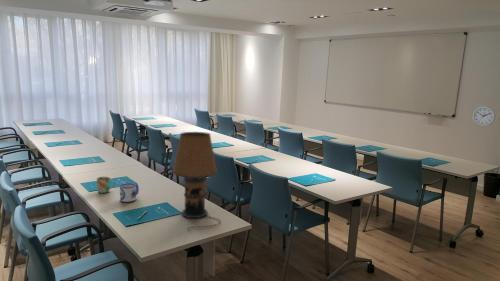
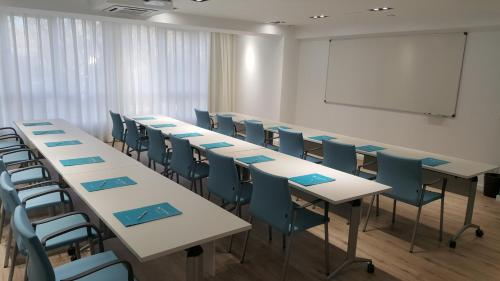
- table lamp [171,131,222,232]
- mug [96,176,116,194]
- mug [119,182,140,203]
- wall clock [471,105,496,128]
